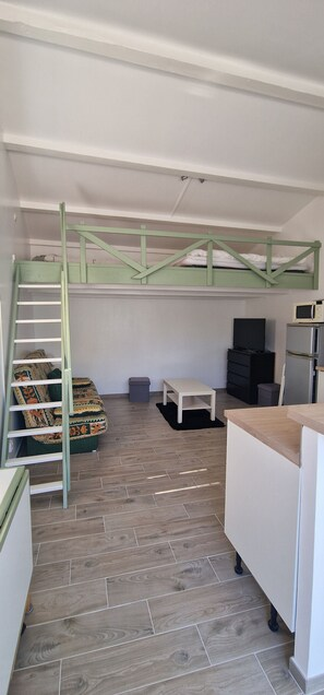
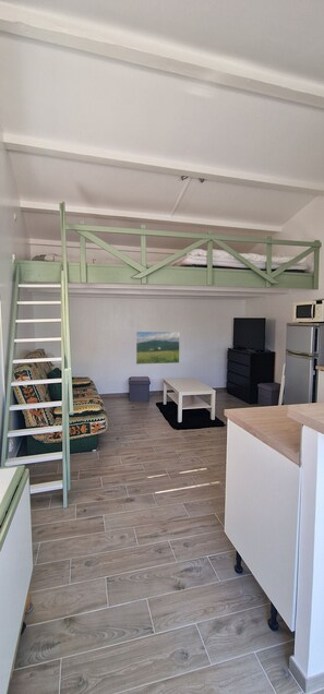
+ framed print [135,331,181,366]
